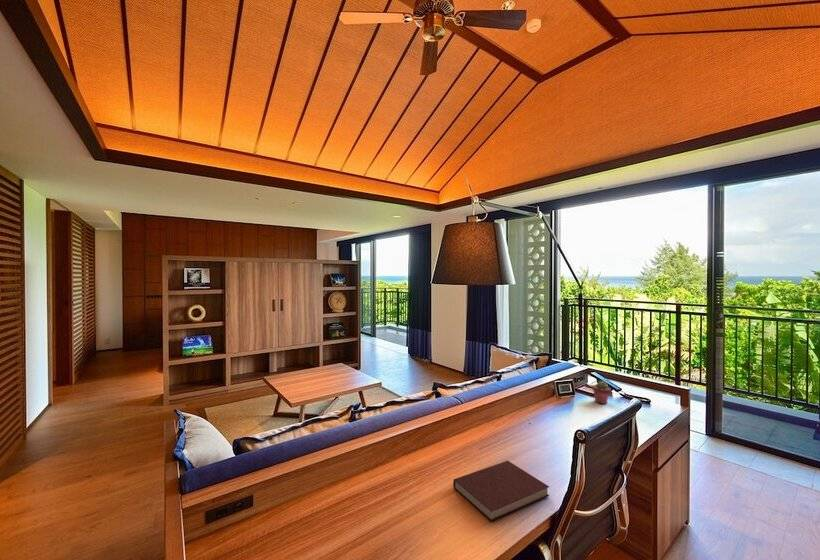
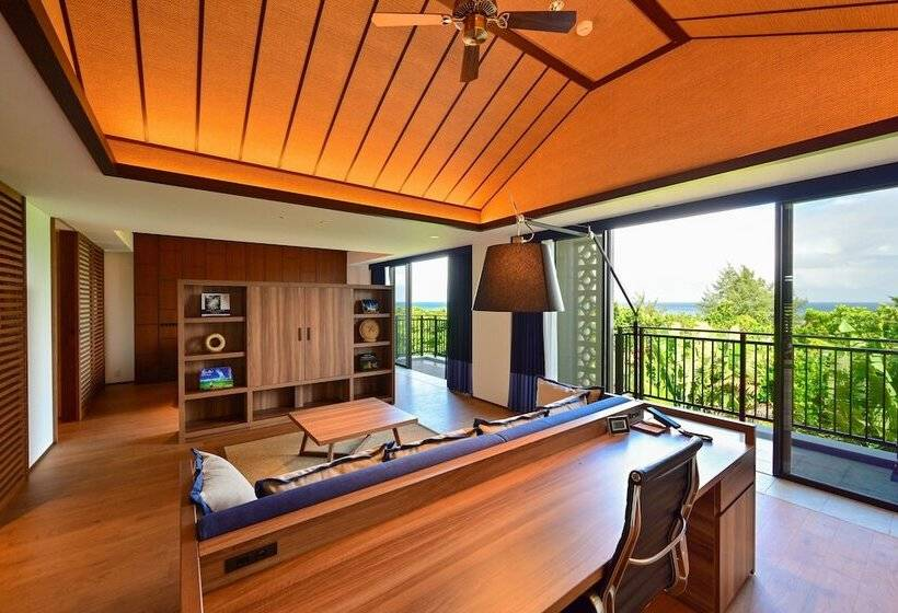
- notebook [452,460,550,522]
- potted succulent [592,380,612,405]
